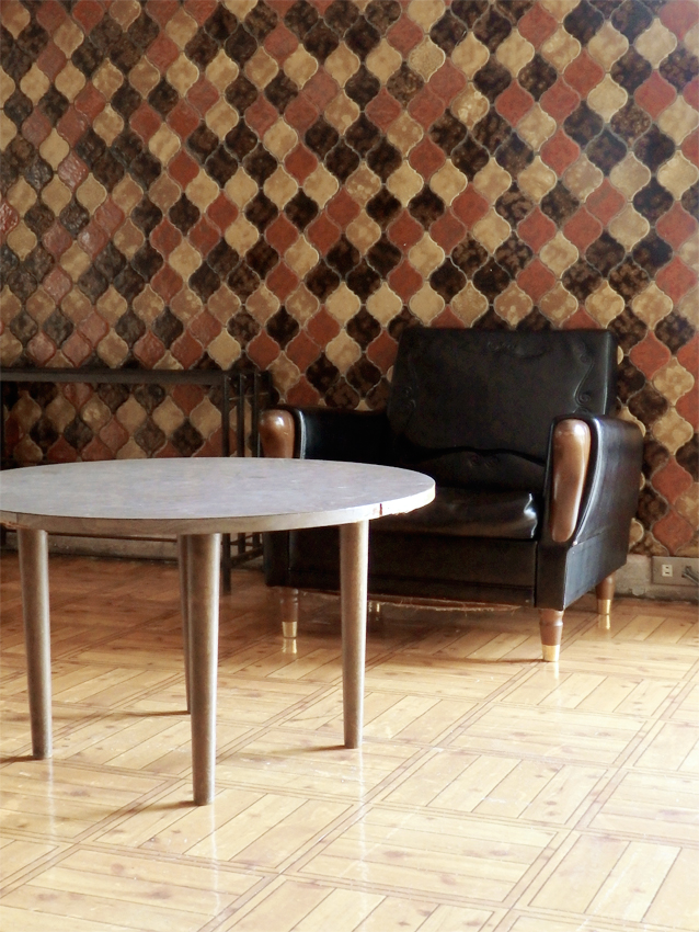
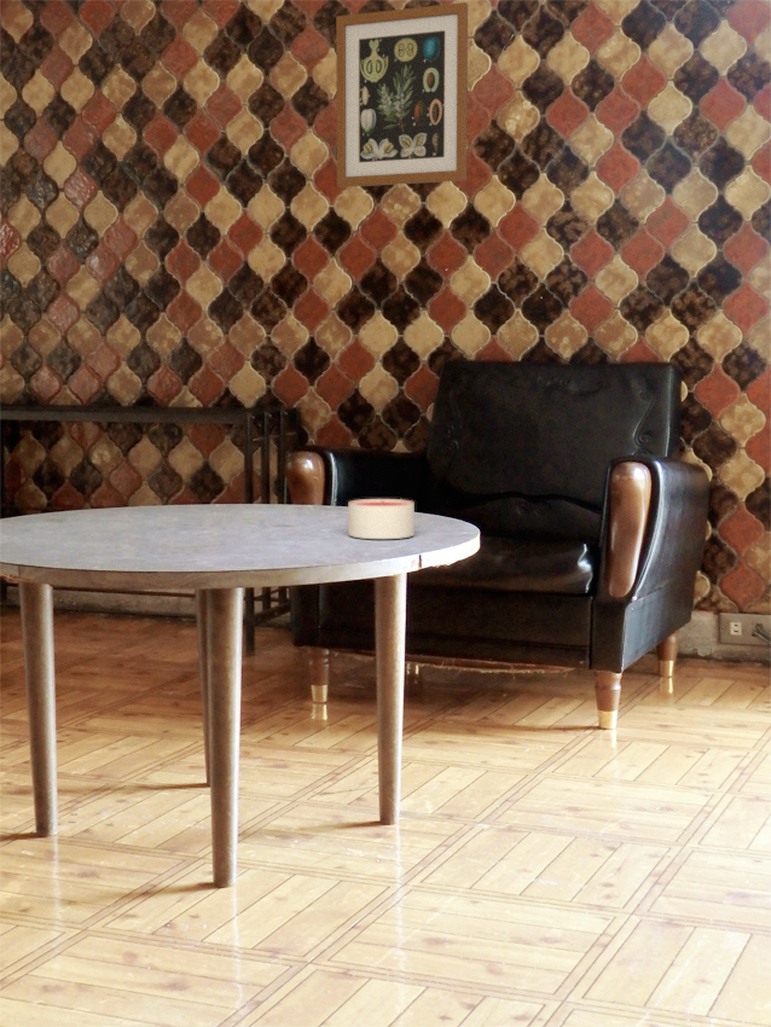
+ candle [347,498,416,540]
+ wall art [335,1,469,188]
